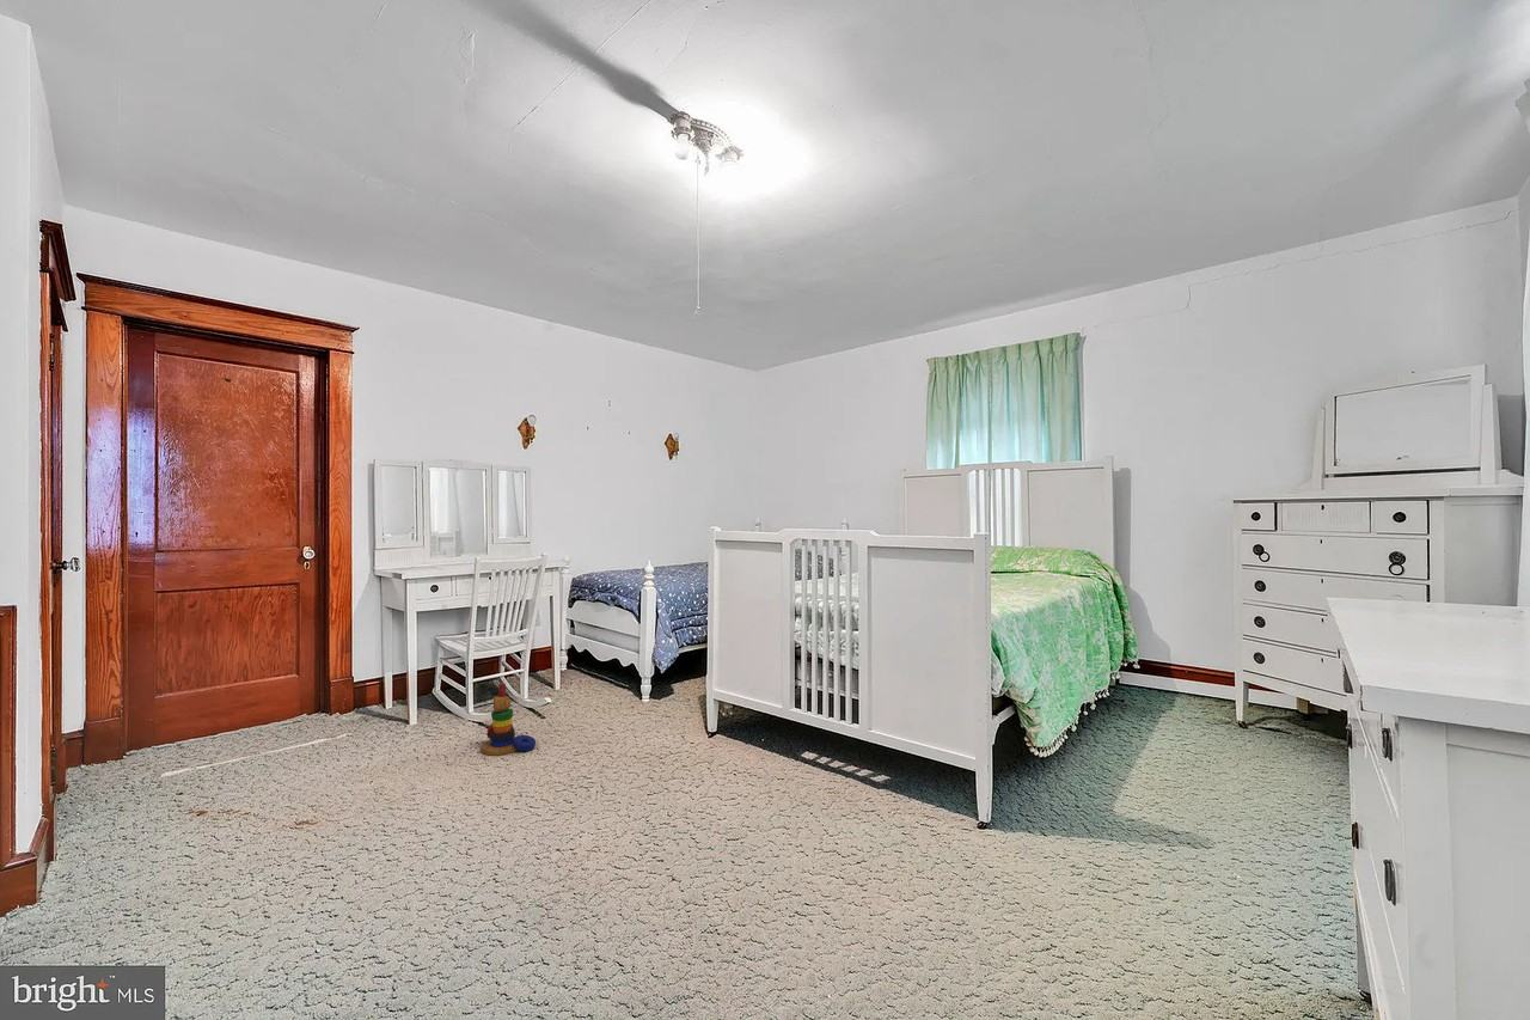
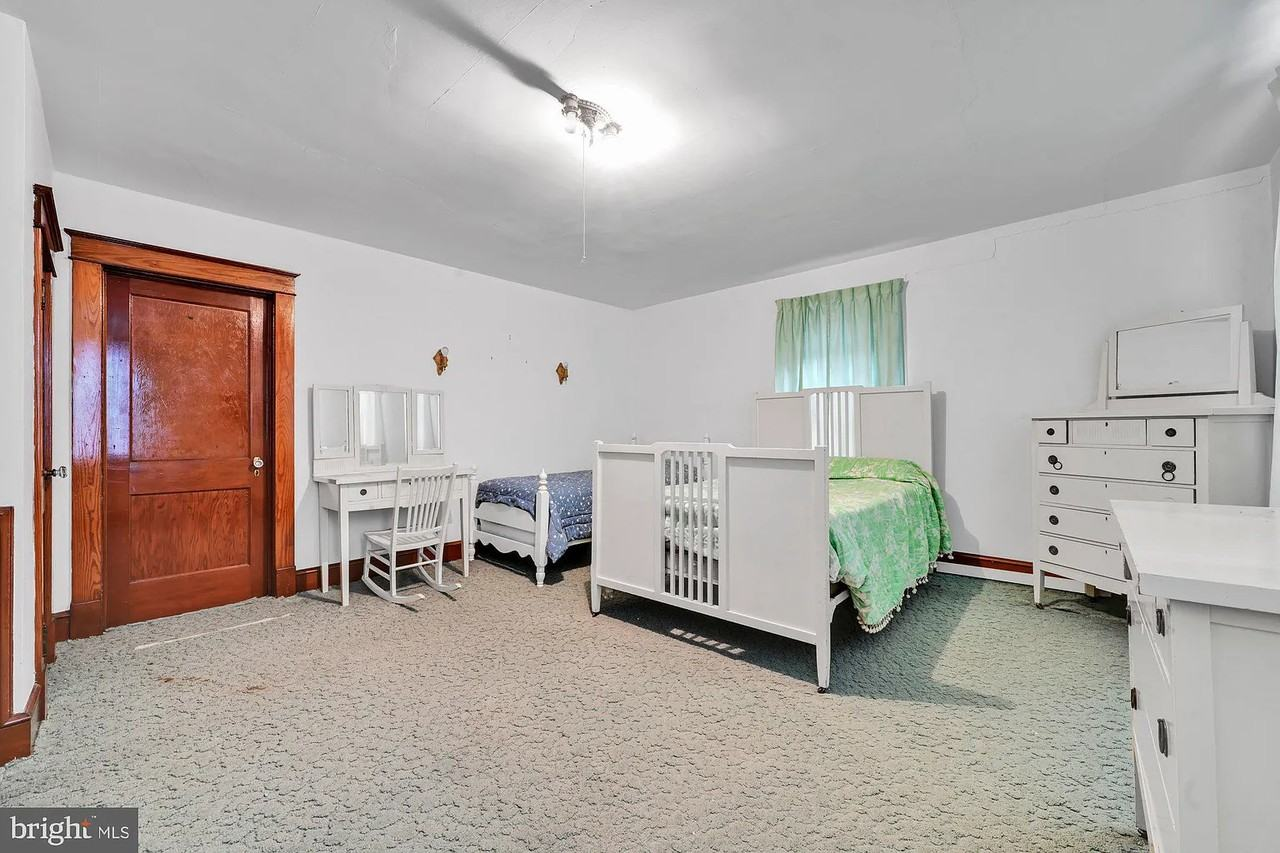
- stacking toy [479,682,537,757]
